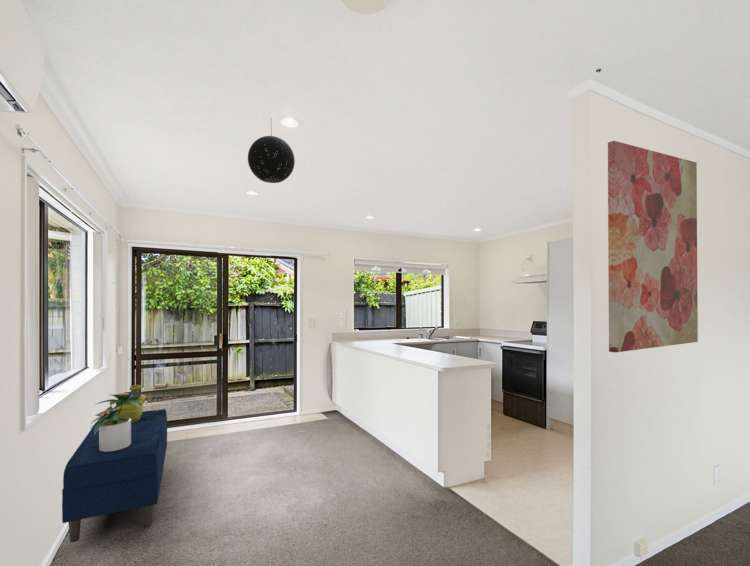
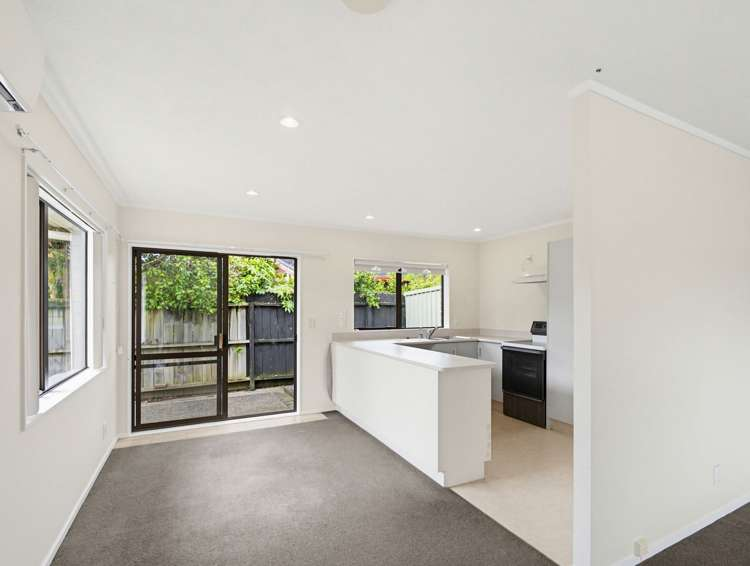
- wall art [607,140,699,354]
- bench [61,408,168,543]
- decorative vase [114,384,146,423]
- potted plant [89,391,144,452]
- pendant light [247,118,296,184]
